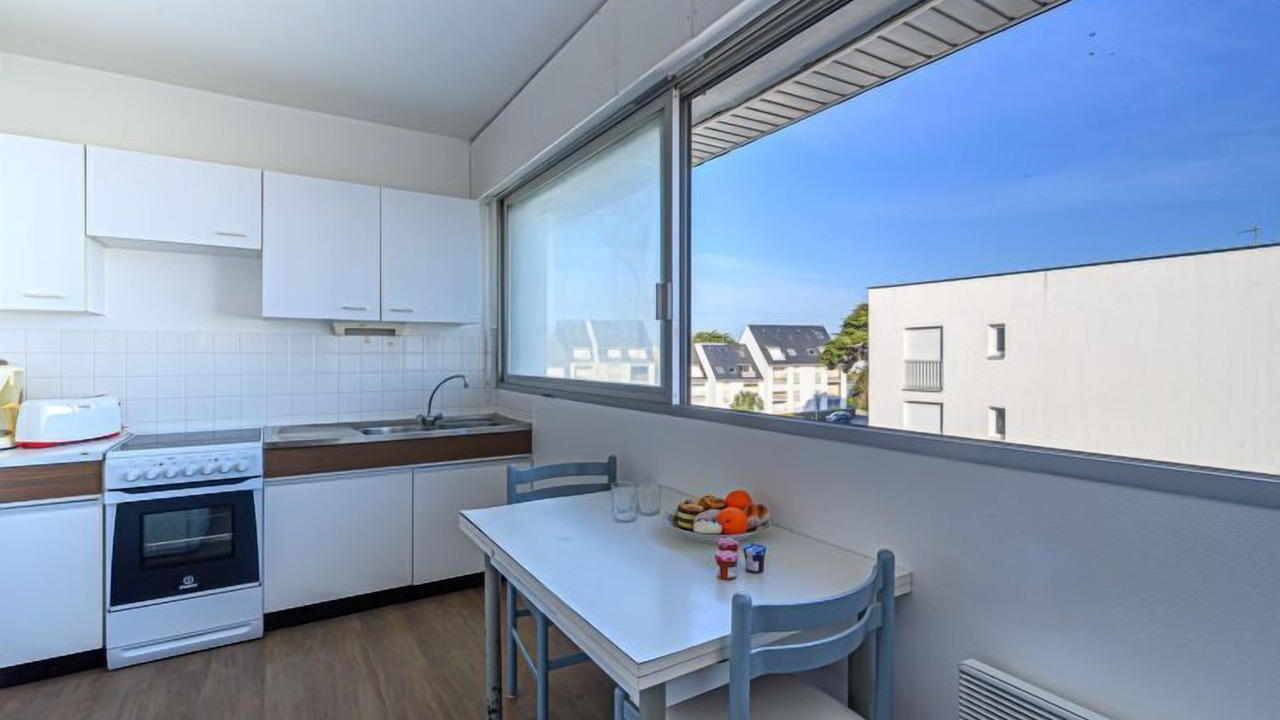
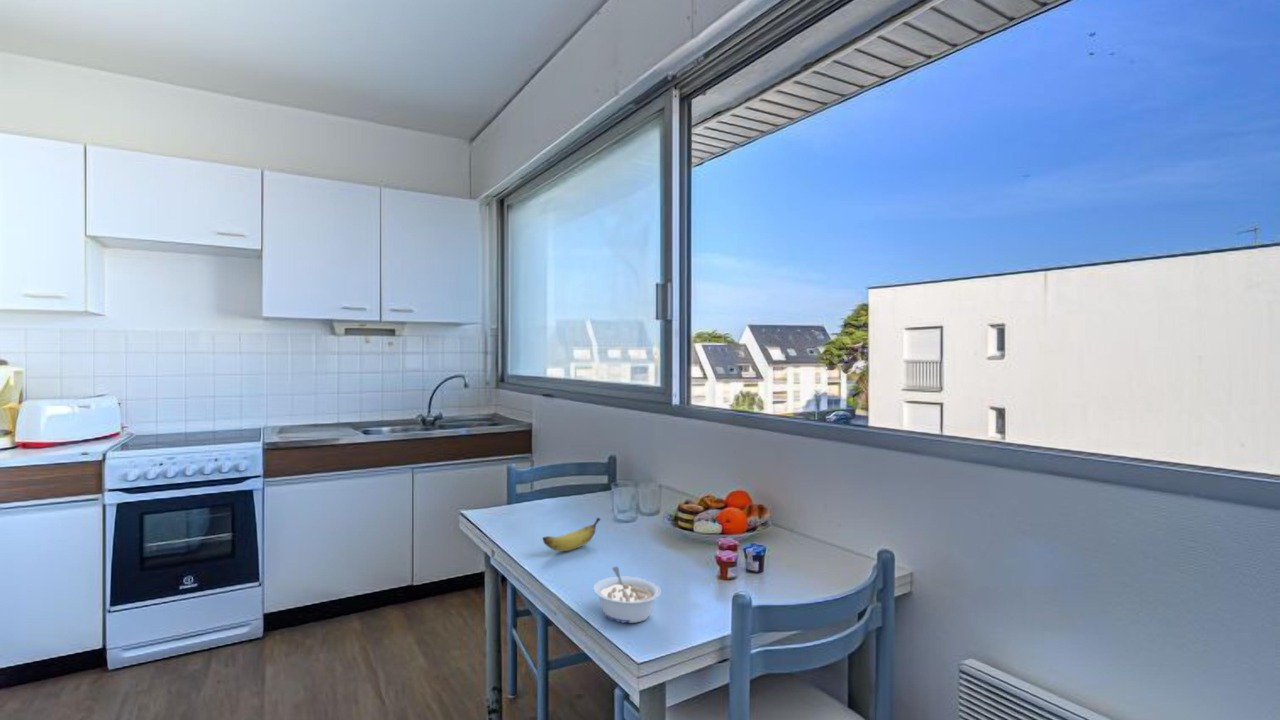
+ banana [541,517,601,552]
+ legume [592,566,662,624]
